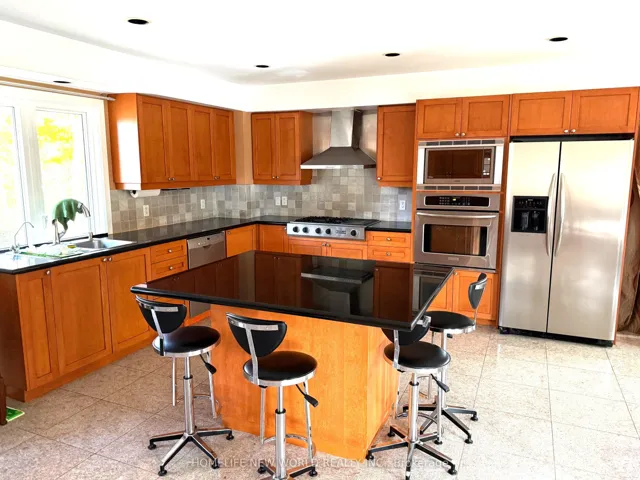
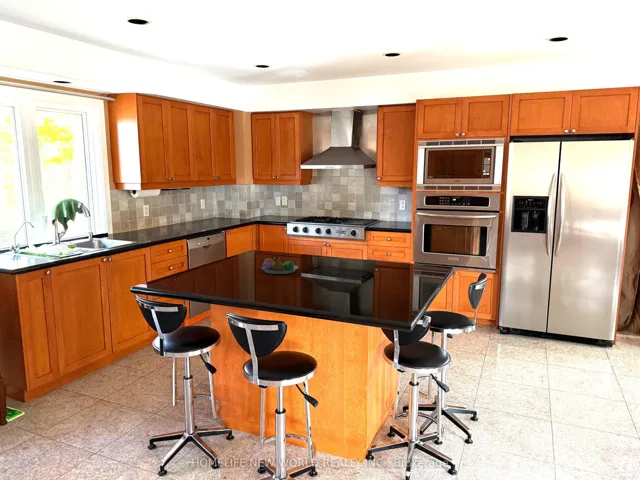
+ fruit bowl [261,257,299,275]
